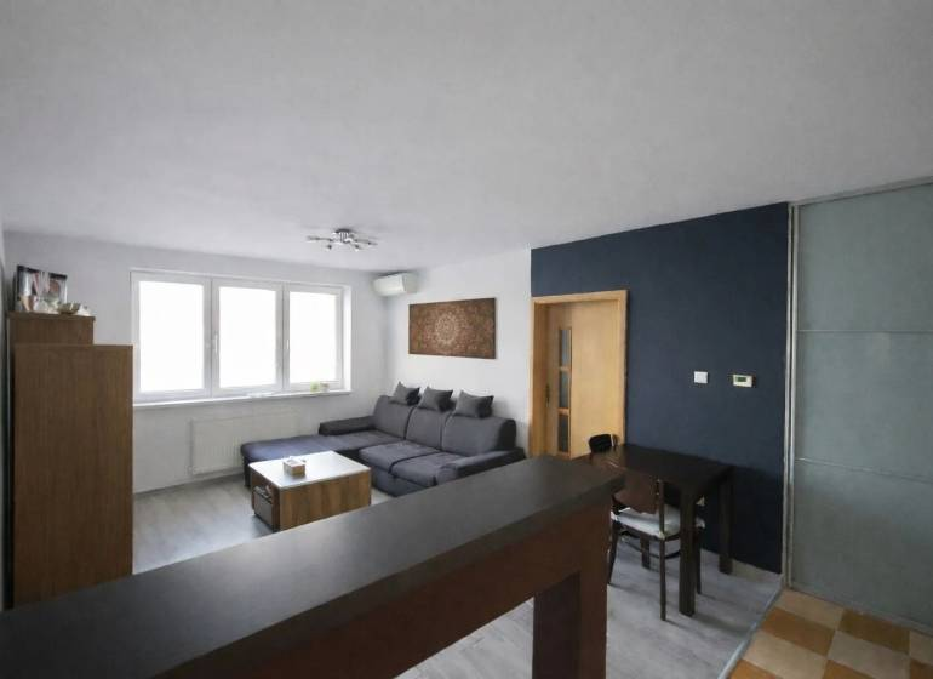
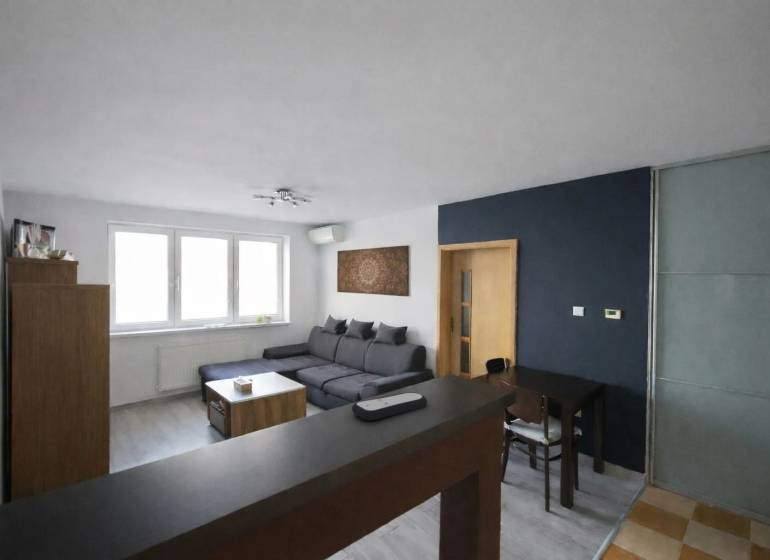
+ remote control [351,391,428,422]
